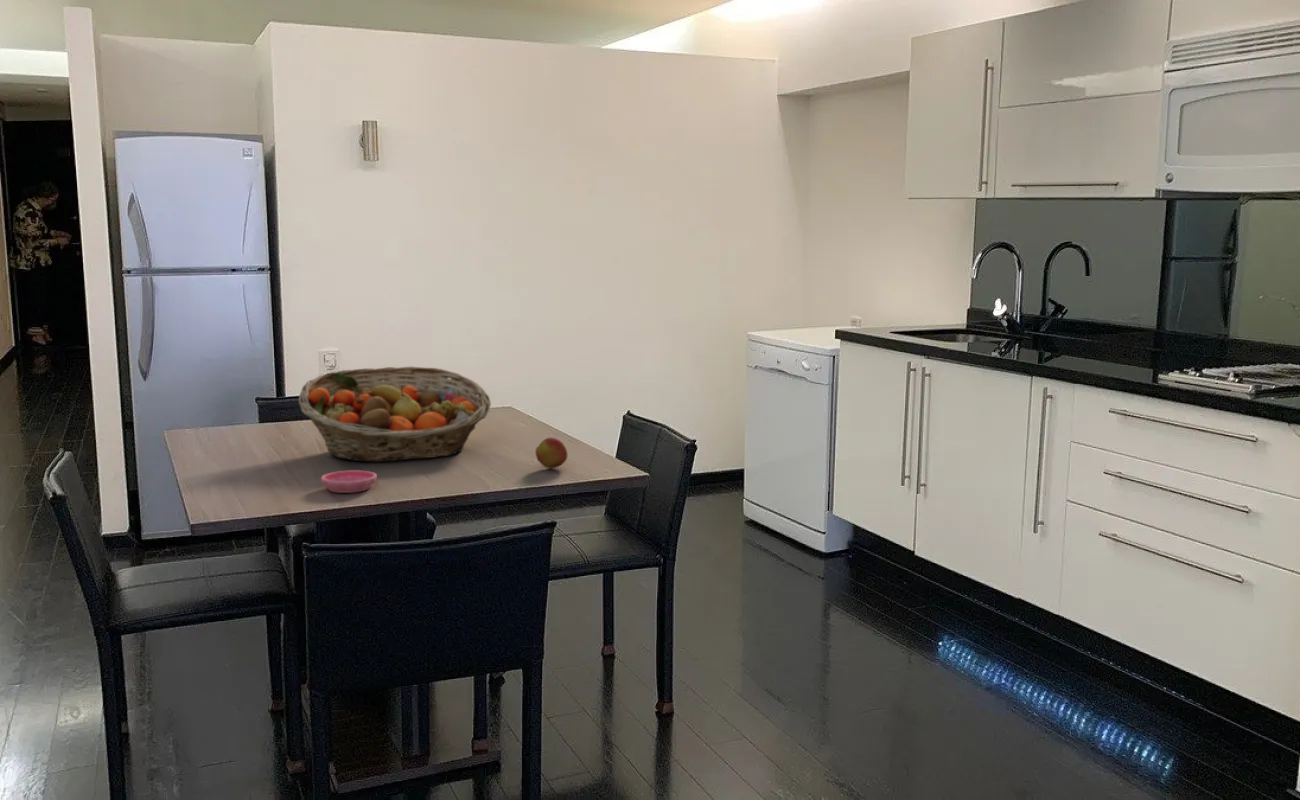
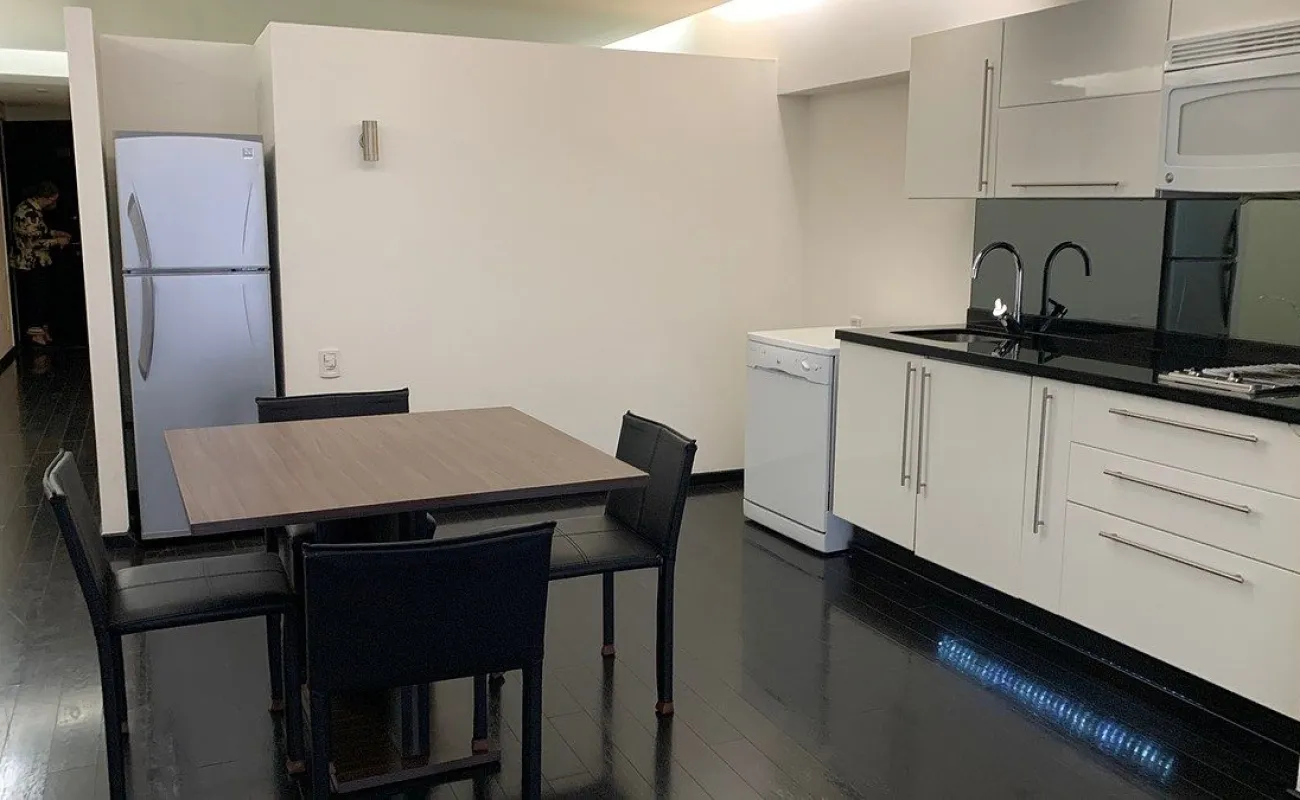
- saucer [320,469,378,494]
- apple [534,437,568,470]
- fruit basket [298,366,492,463]
